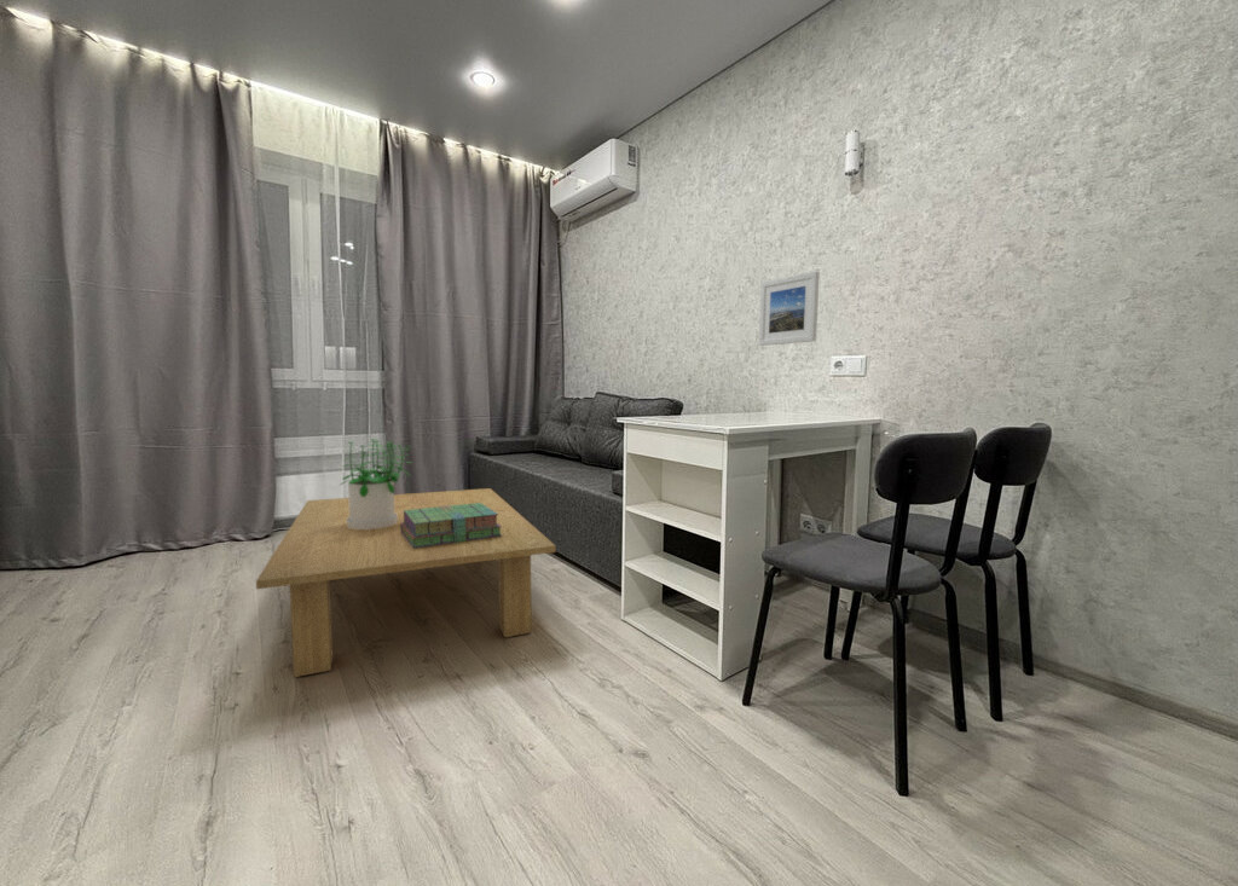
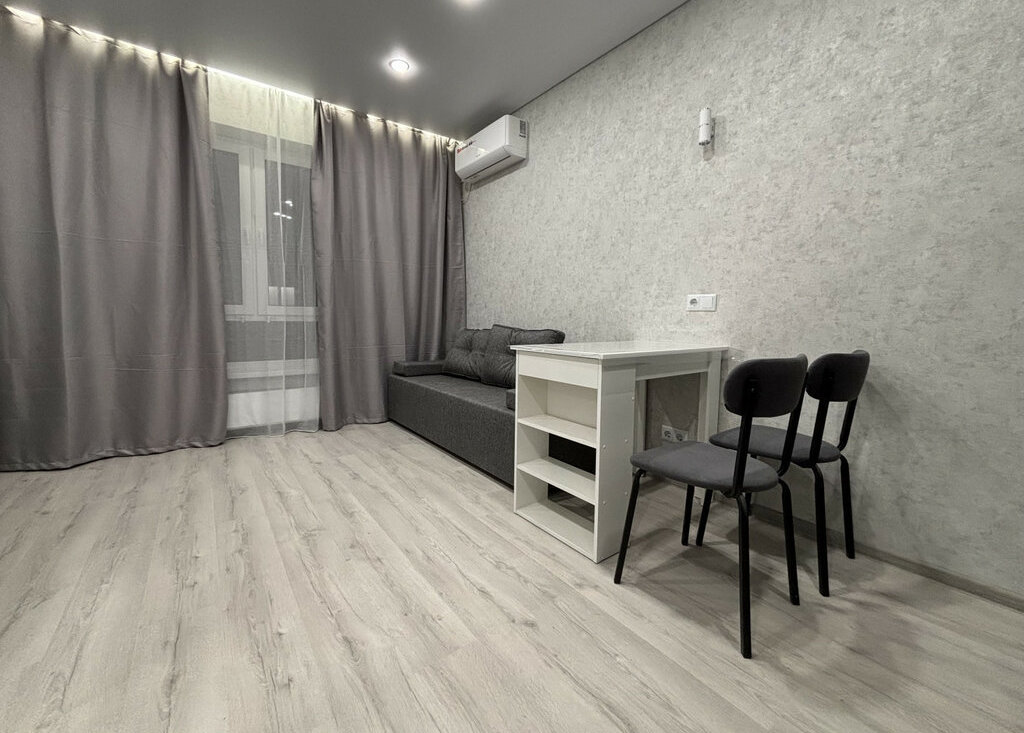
- stack of books [400,503,502,548]
- coffee table [255,487,557,678]
- potted plant [339,438,413,529]
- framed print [758,270,821,347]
